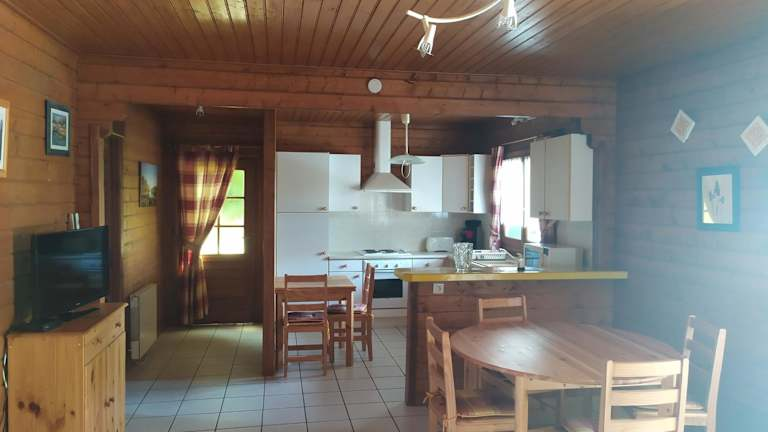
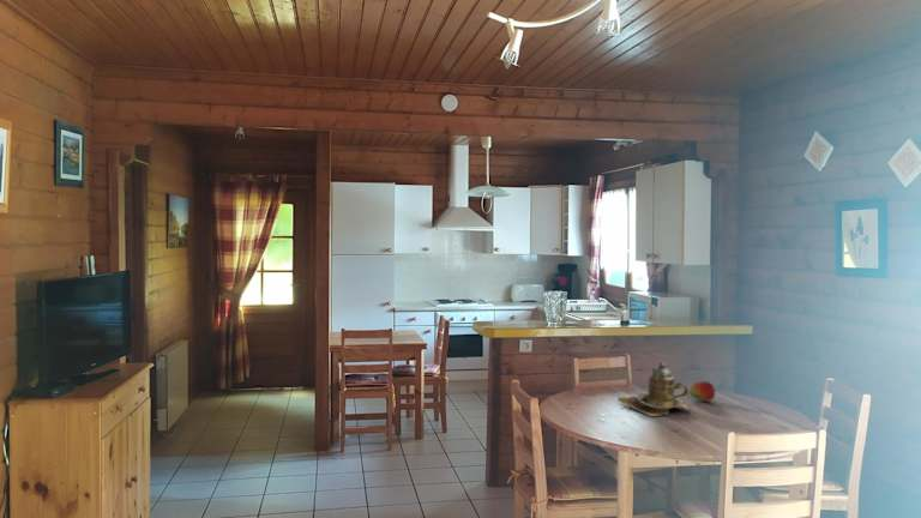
+ fruit [688,380,717,403]
+ teapot [616,361,693,417]
